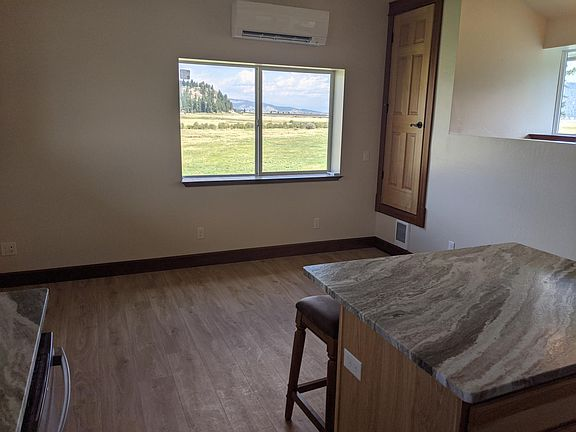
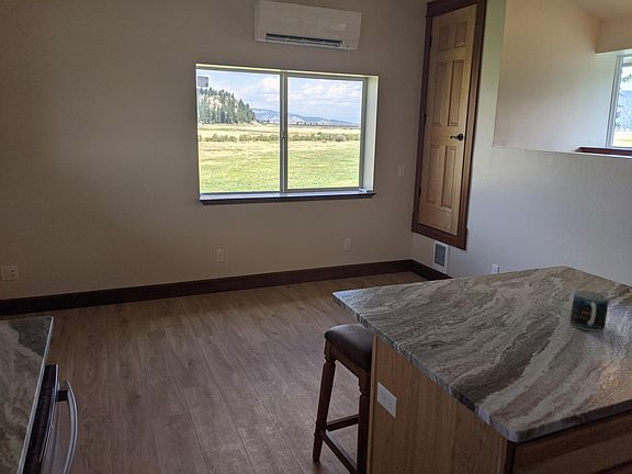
+ mug [569,290,610,332]
